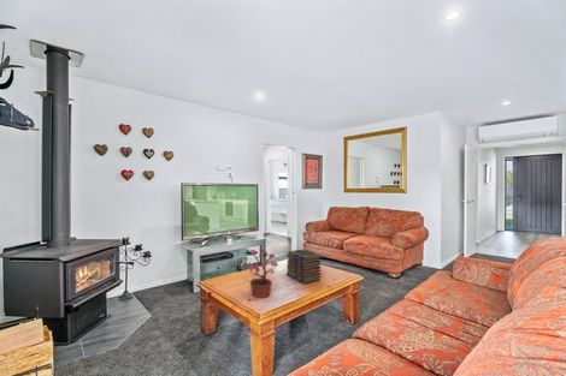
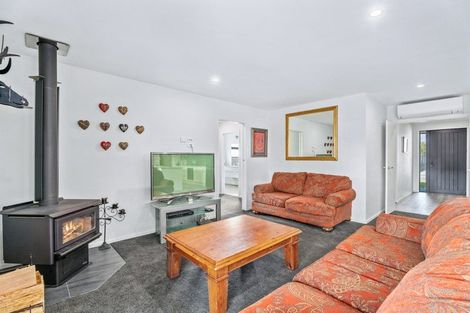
- potted plant [246,247,279,302]
- book stack [285,247,323,285]
